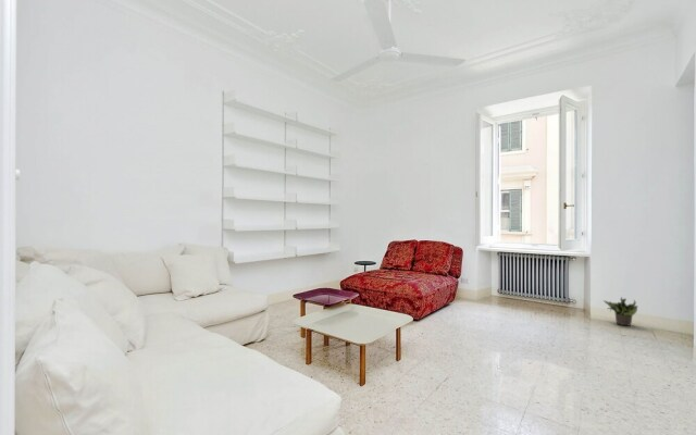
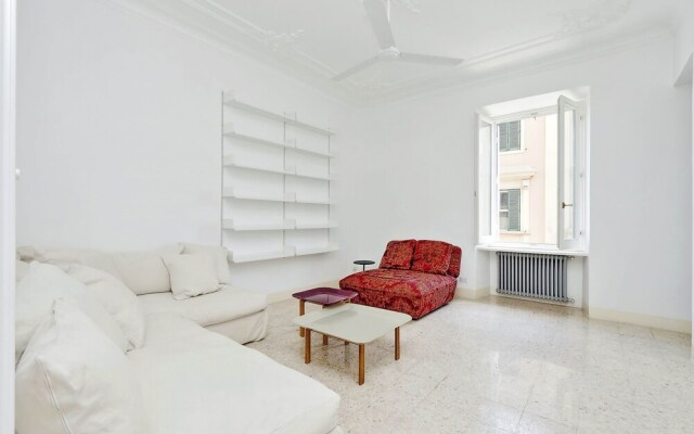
- potted plant [601,296,638,327]
